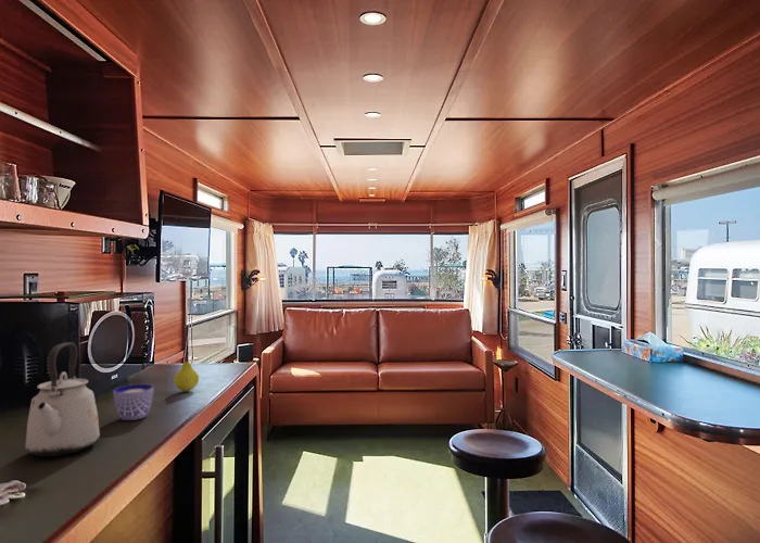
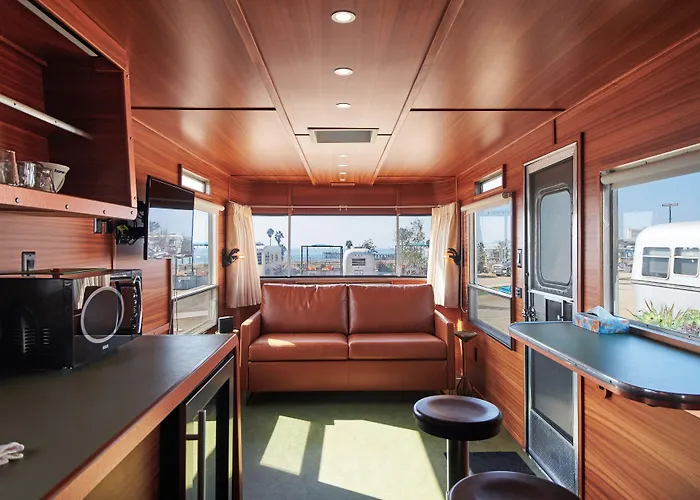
- kettle [24,341,101,457]
- cup [112,383,154,421]
- fruit [173,351,200,393]
